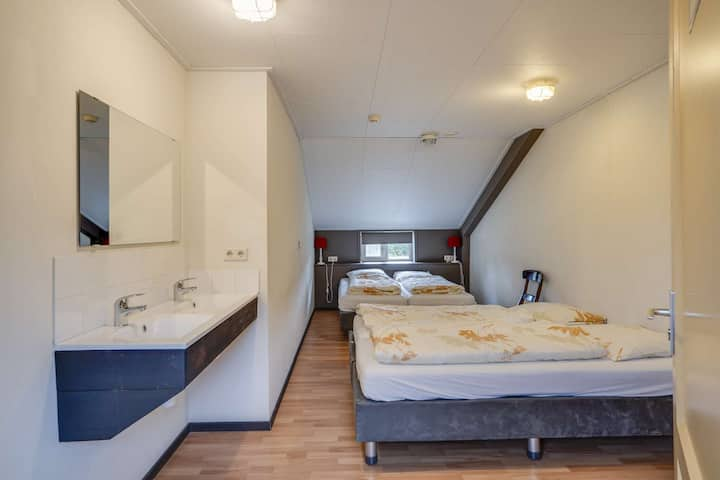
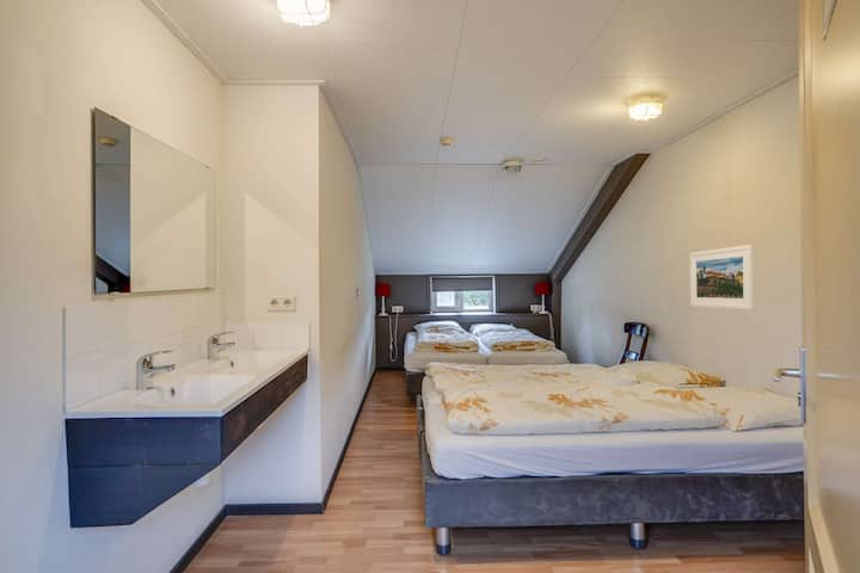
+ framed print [689,244,755,310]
